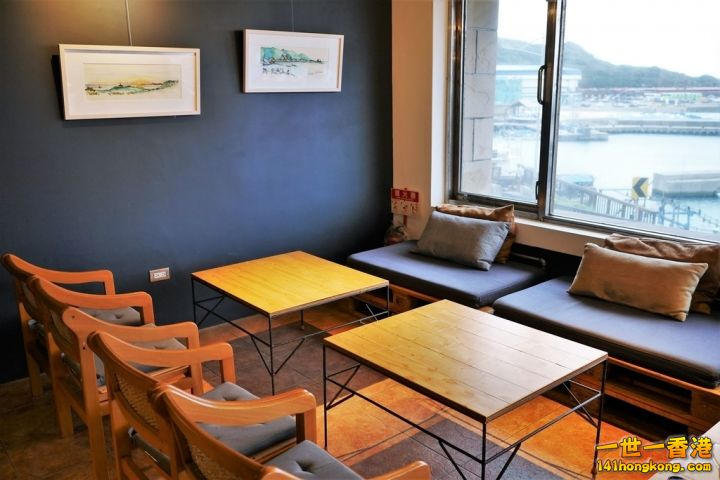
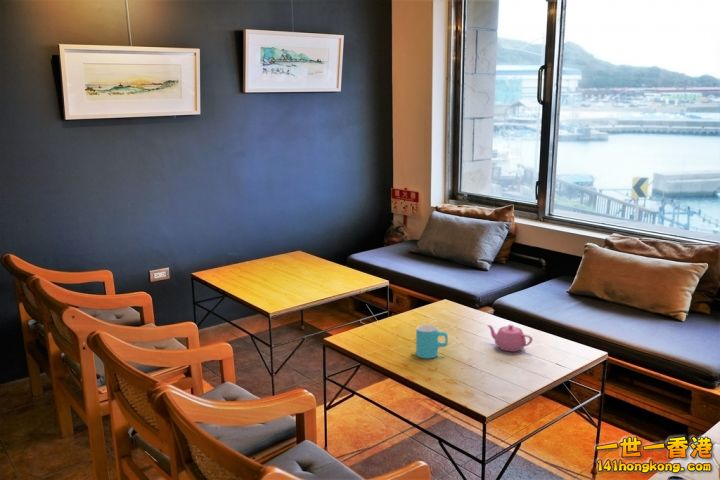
+ teapot [486,324,533,352]
+ cup [415,324,449,359]
